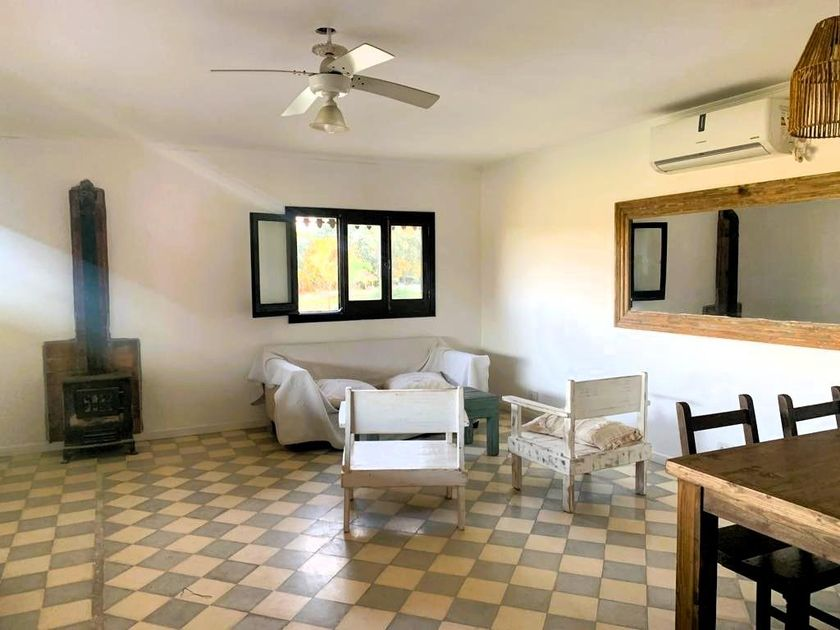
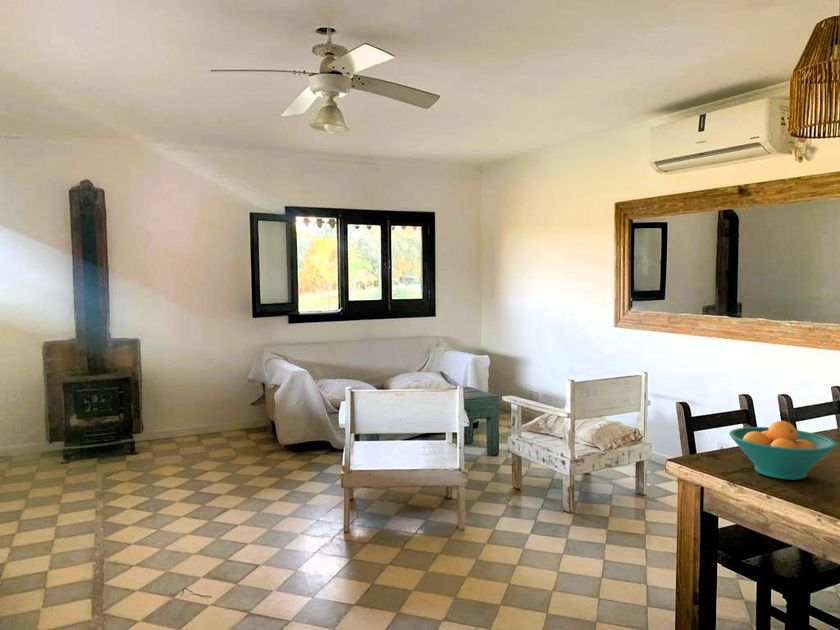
+ fruit bowl [728,420,838,481]
